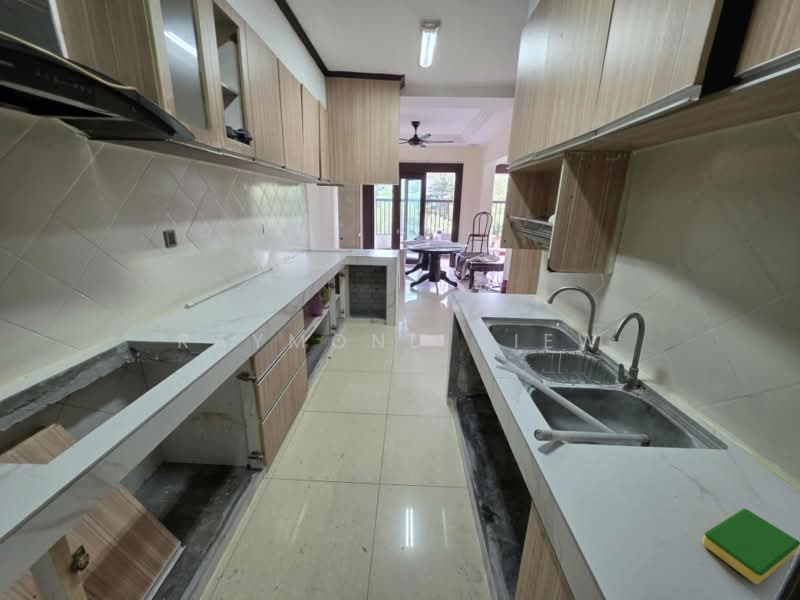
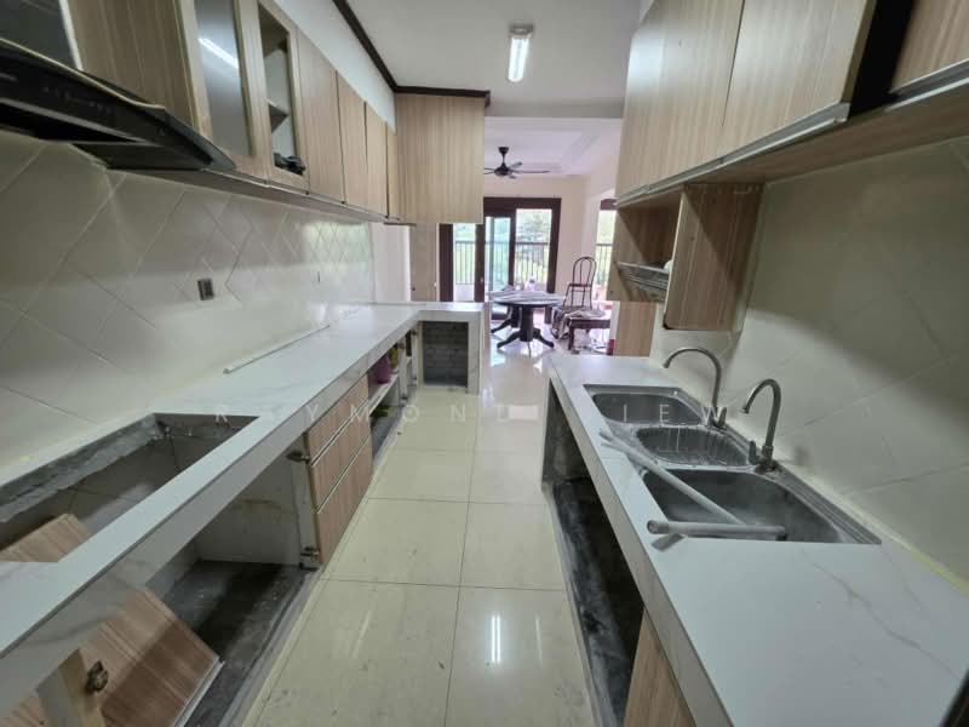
- dish sponge [701,508,800,585]
